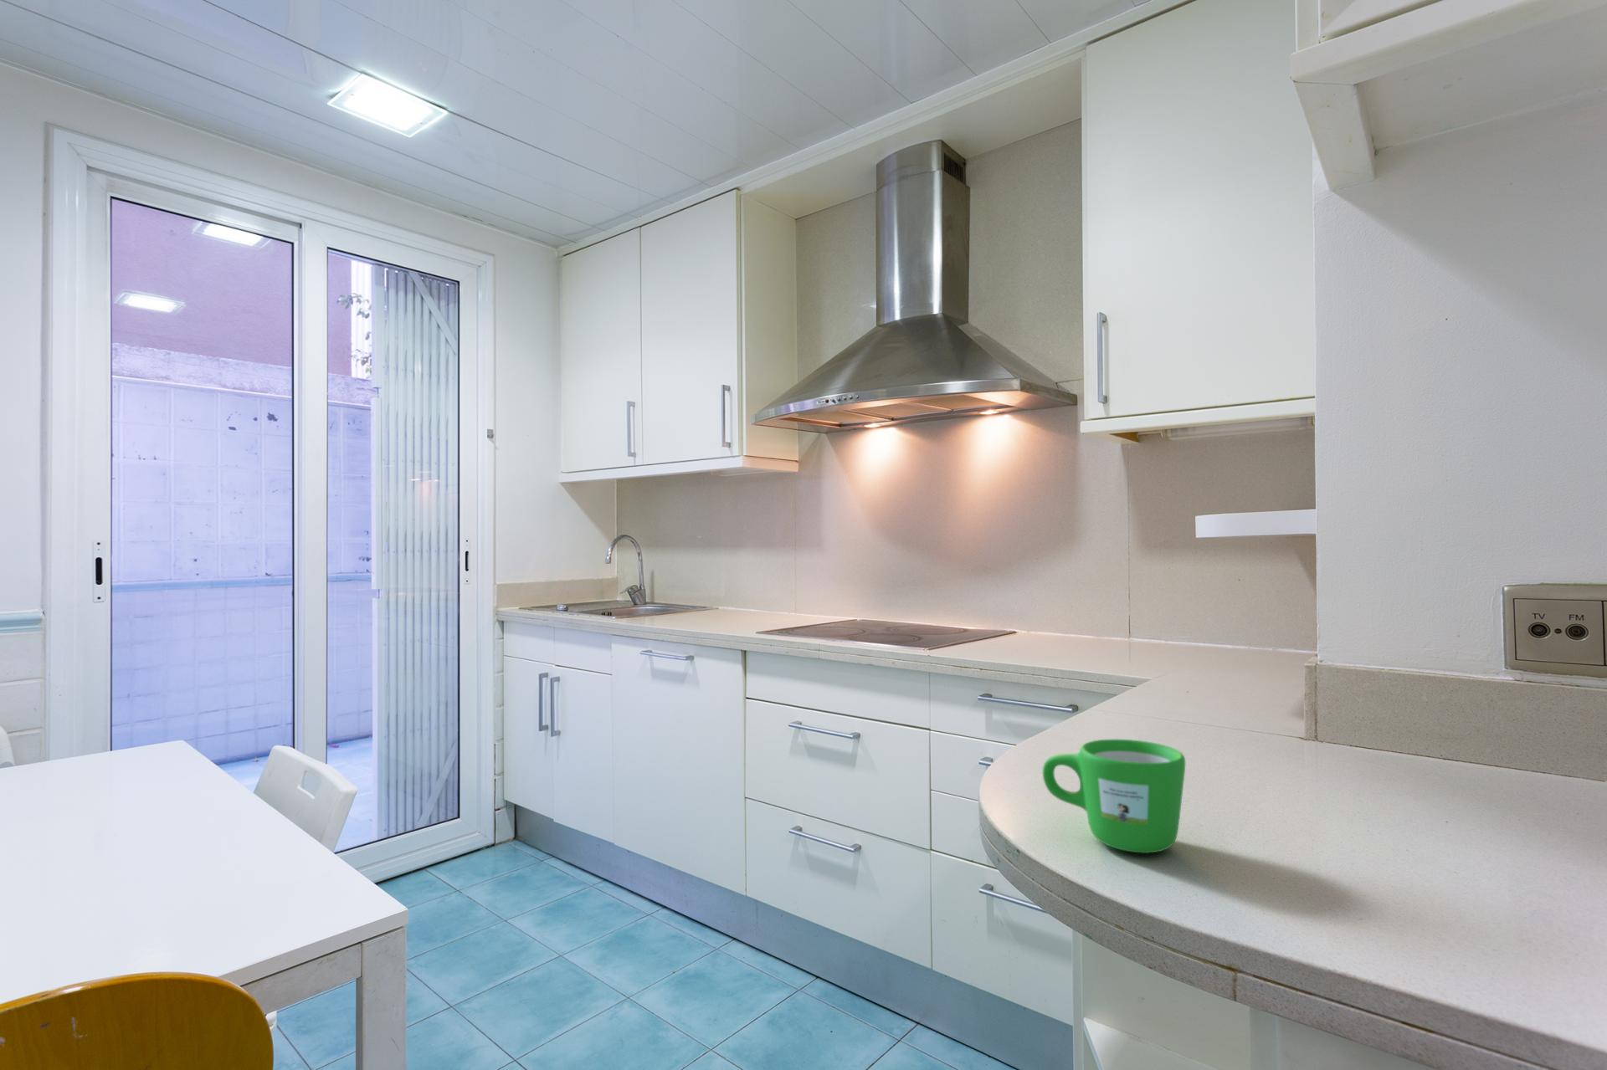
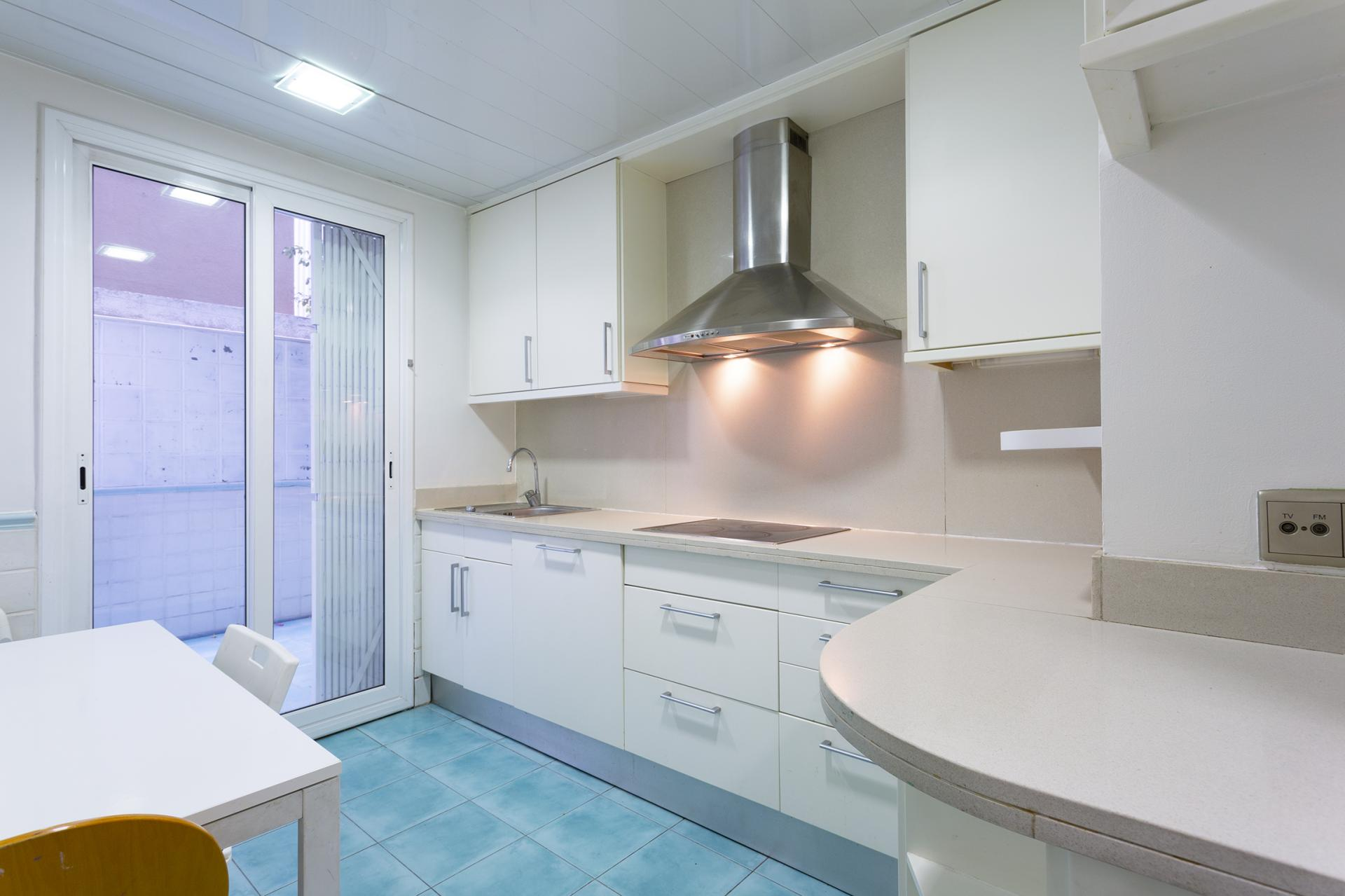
- mug [1042,739,1186,854]
